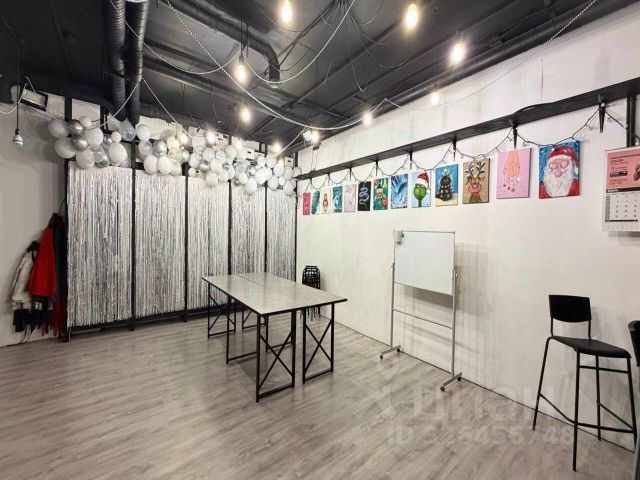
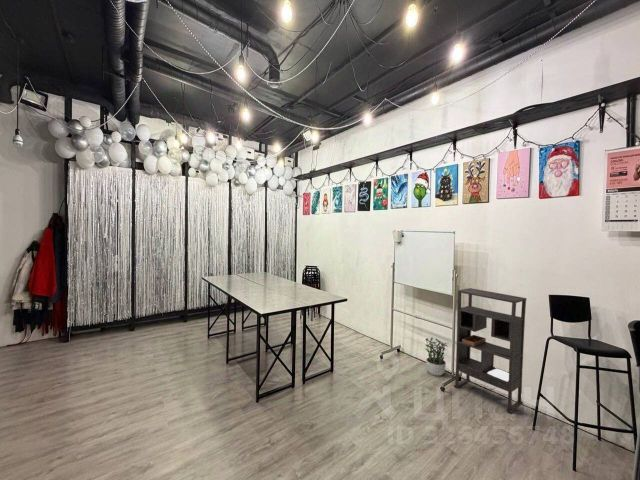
+ potted plant [424,336,449,377]
+ bookshelf [453,287,528,414]
